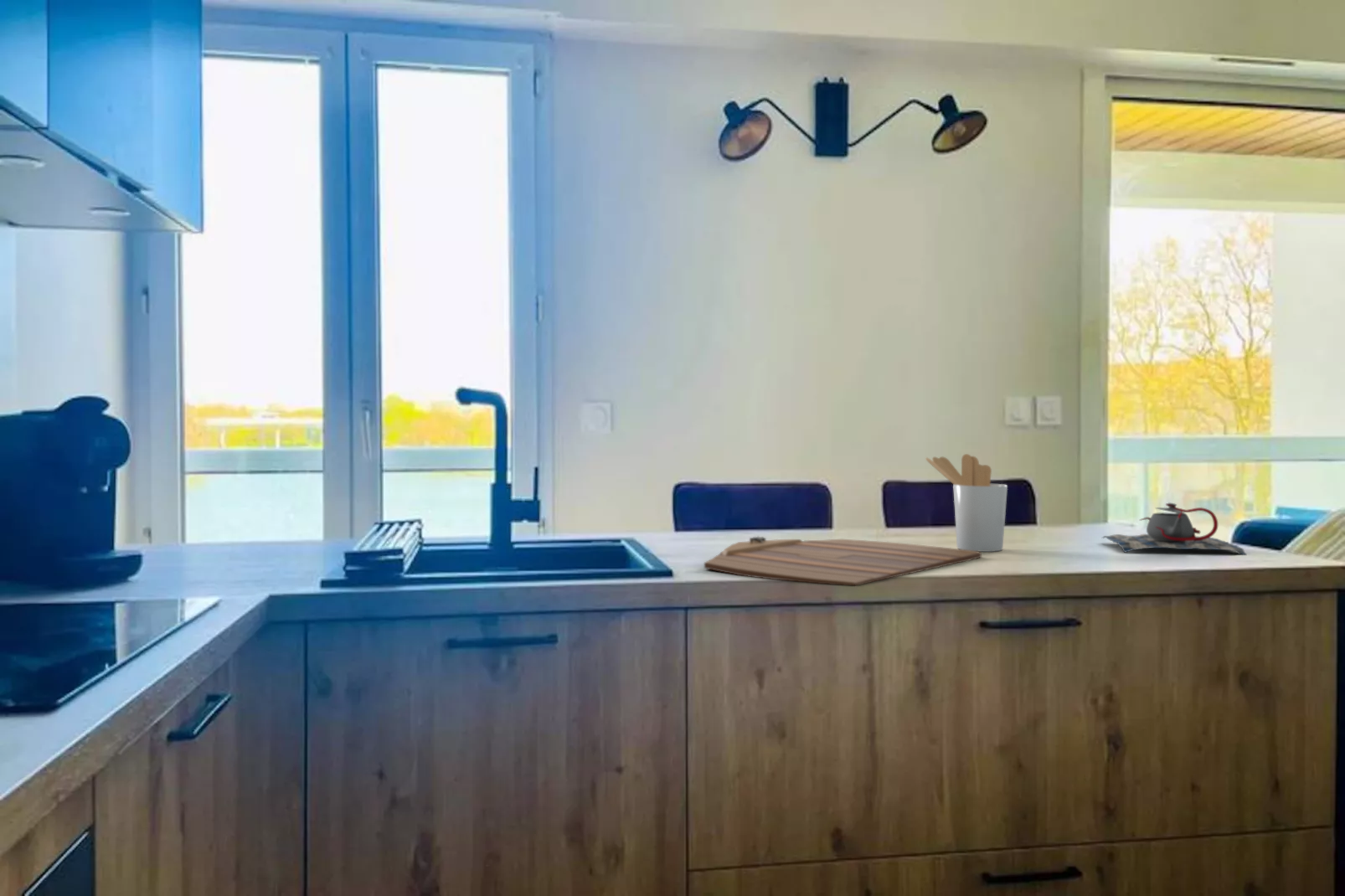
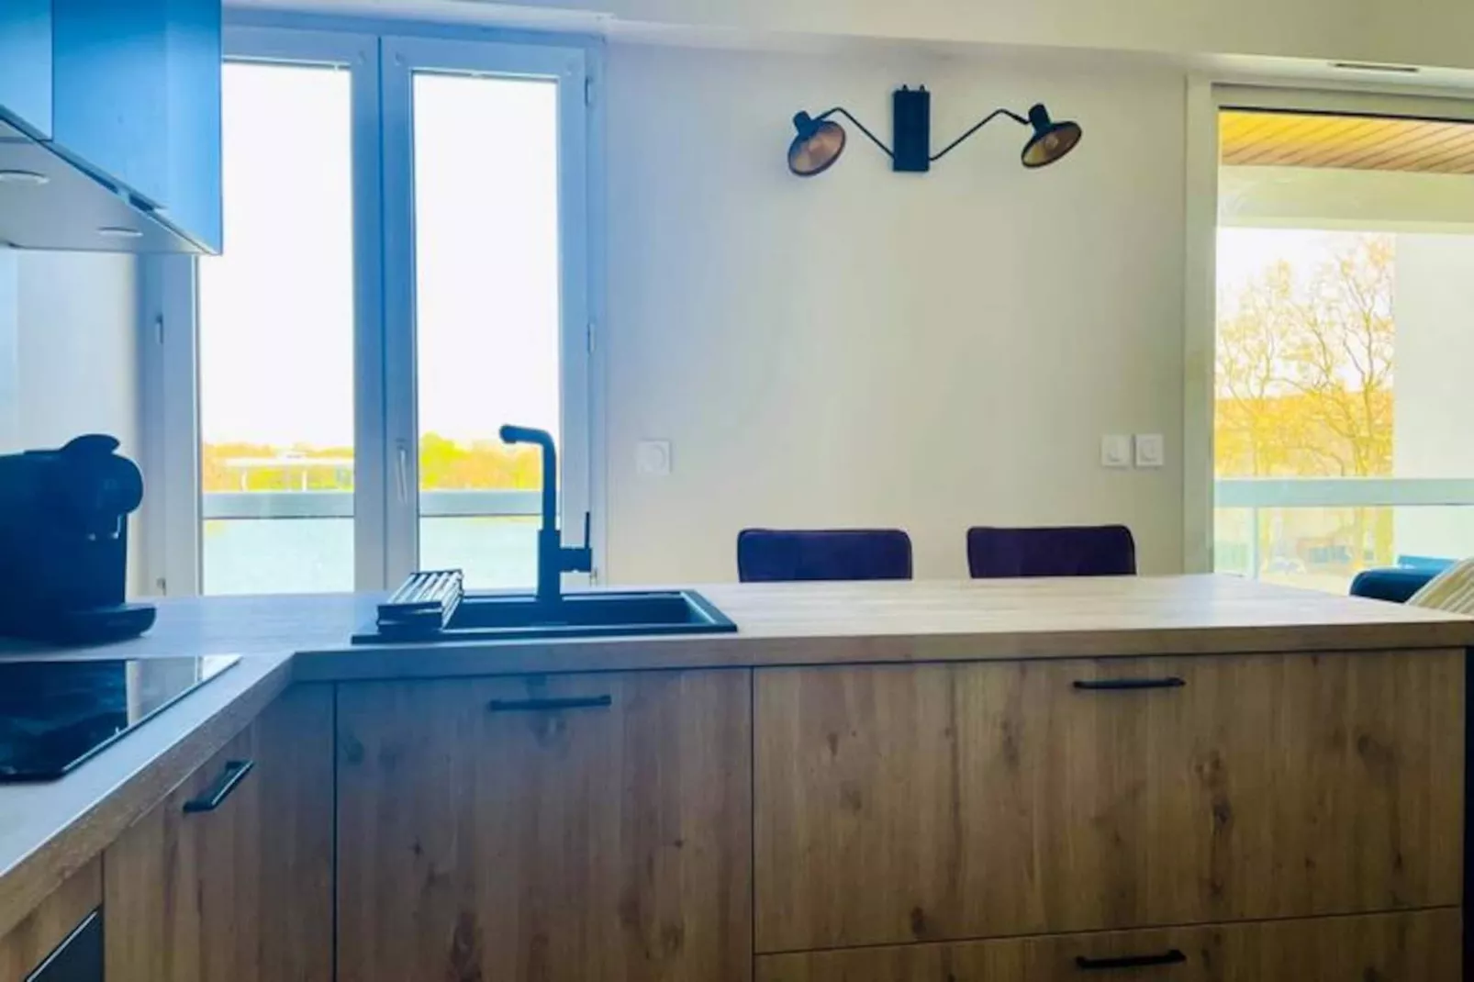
- cutting board [703,535,982,586]
- utensil holder [925,453,1008,553]
- teapot [1101,502,1248,556]
